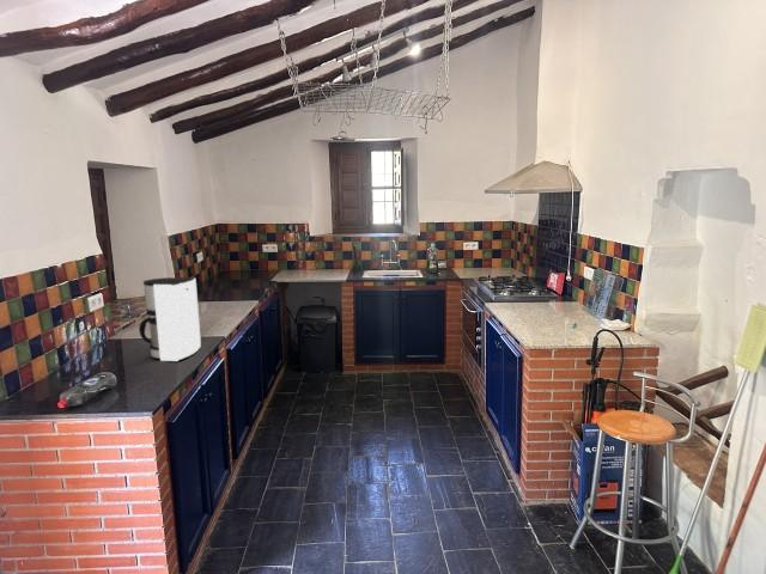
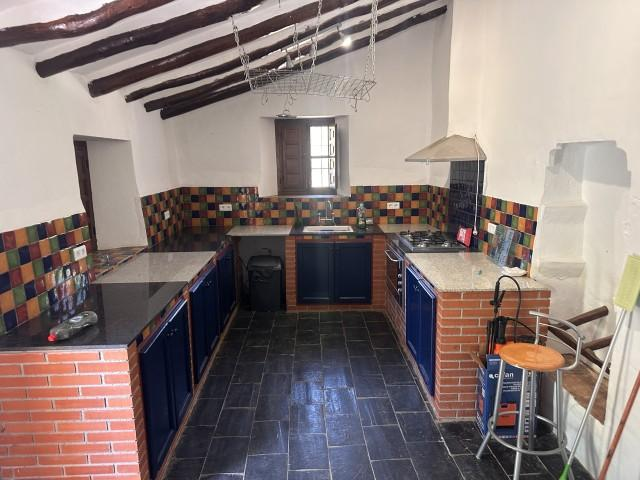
- coffee maker [138,276,202,362]
